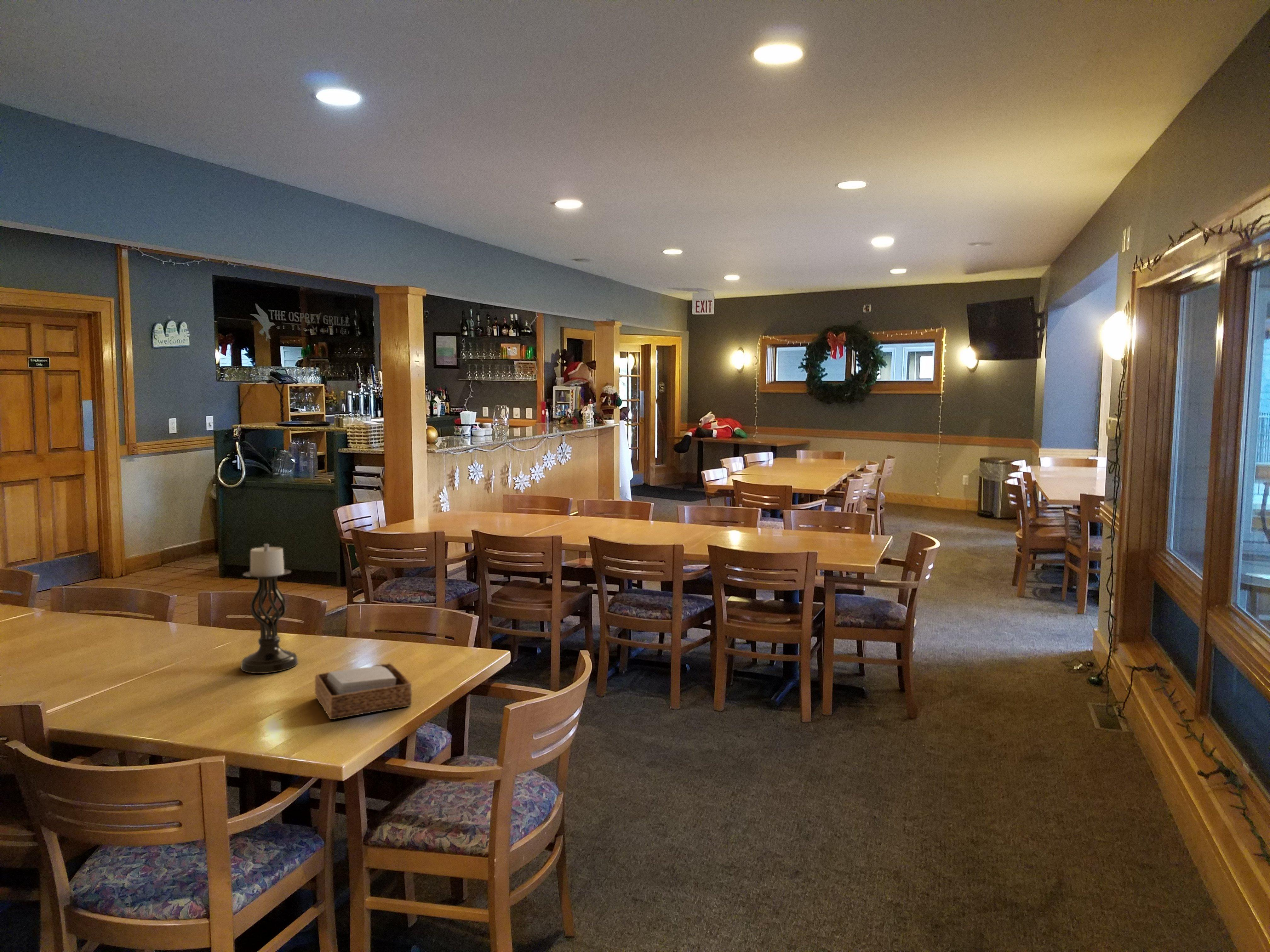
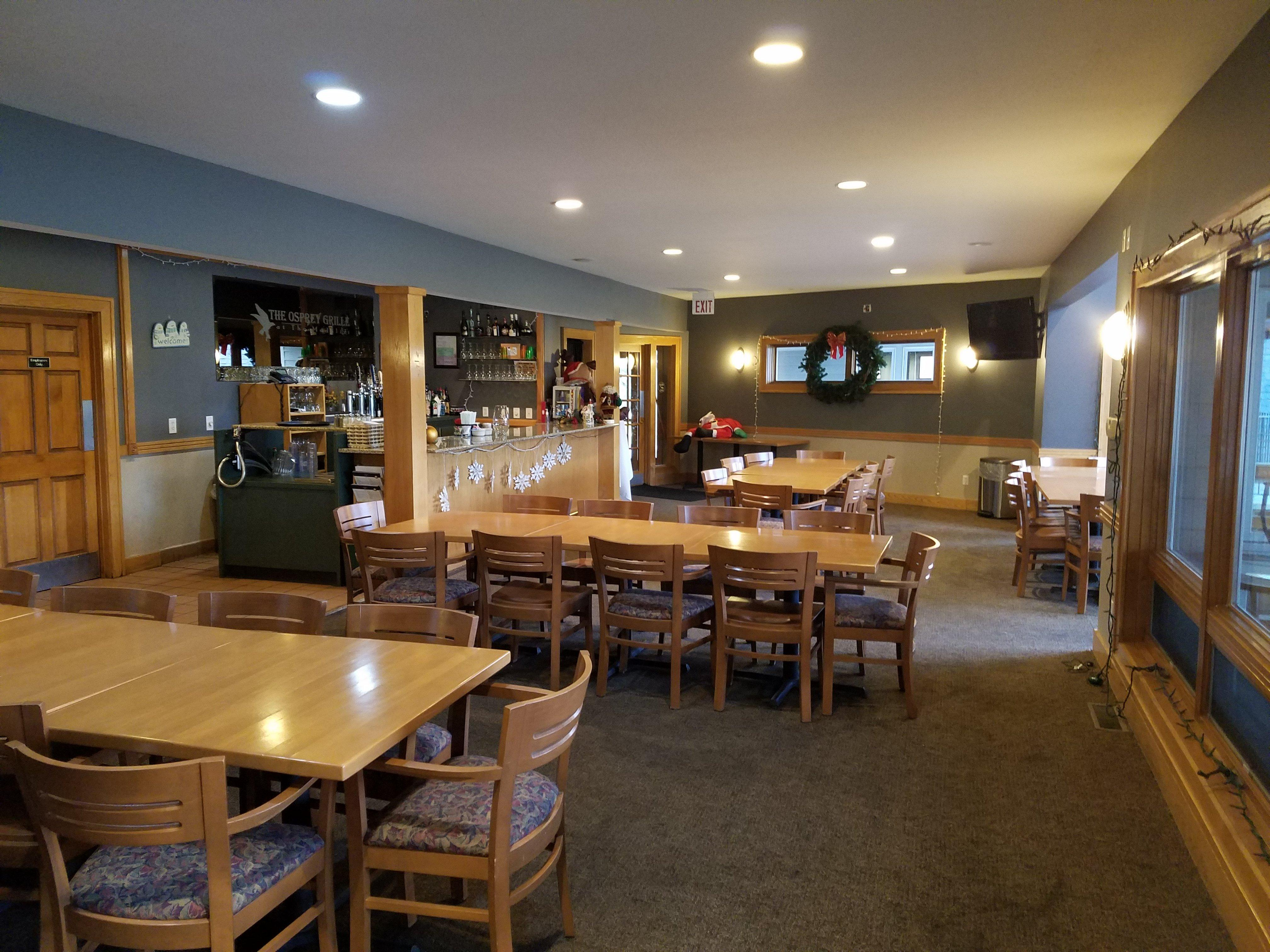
- napkin holder [314,663,412,720]
- candle holder [240,544,299,674]
